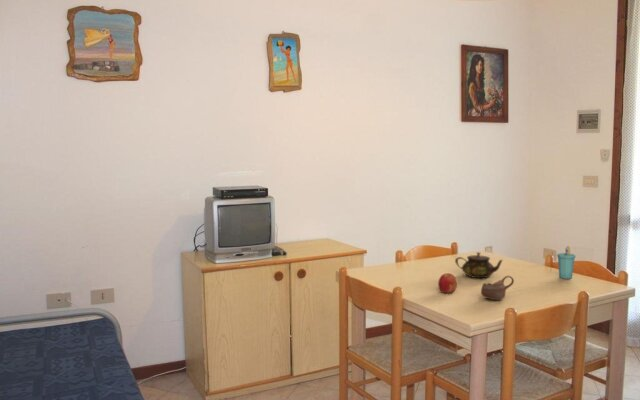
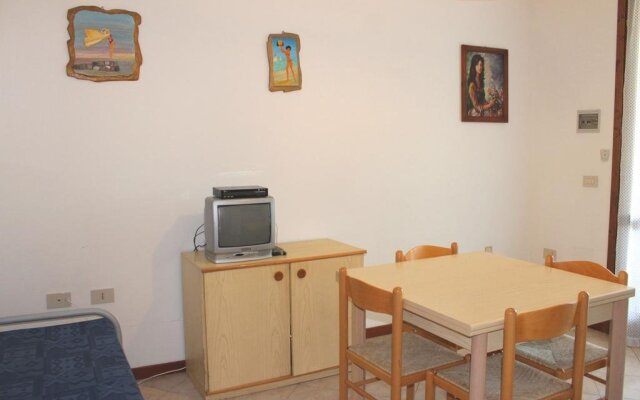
- fruit [437,272,458,294]
- teapot [454,251,504,279]
- cup [480,275,515,301]
- cup [556,245,577,280]
